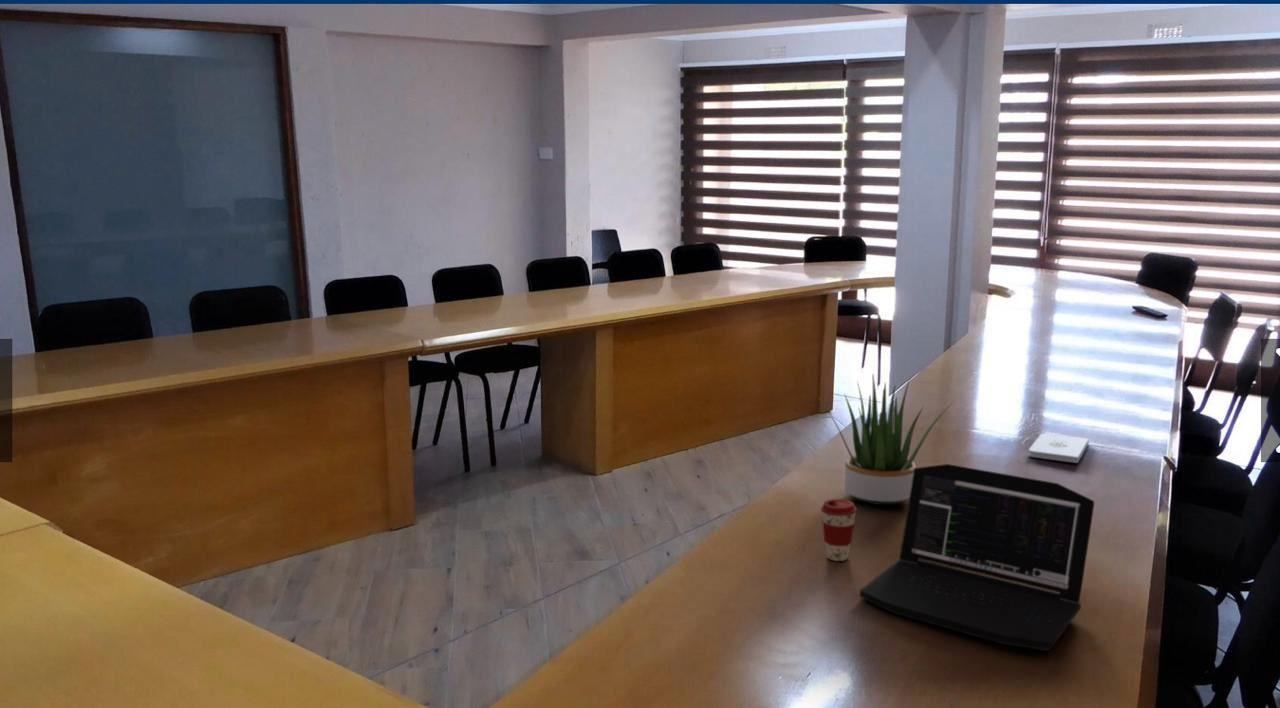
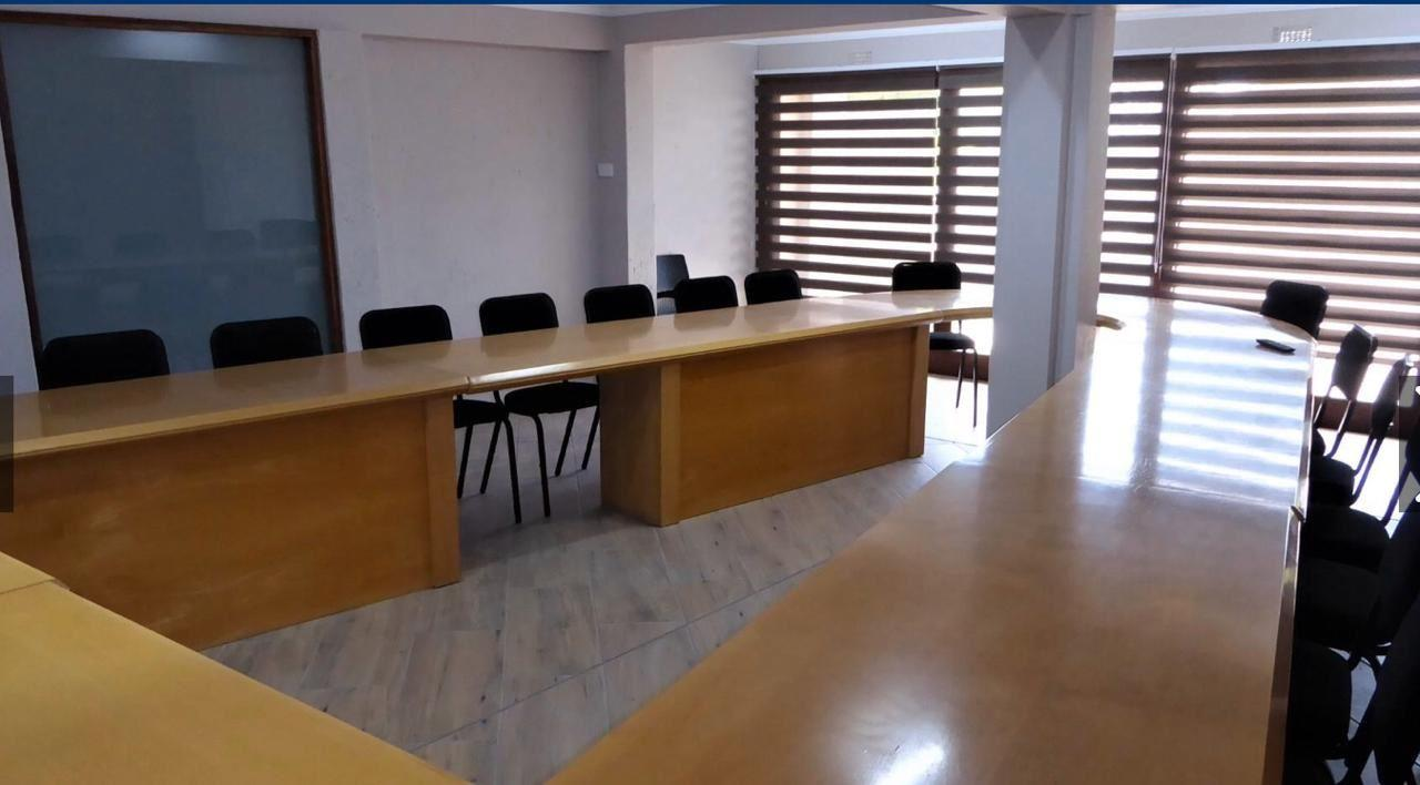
- coffee cup [820,498,858,562]
- laptop [859,463,1095,652]
- potted plant [815,373,956,506]
- notepad [1027,433,1090,464]
